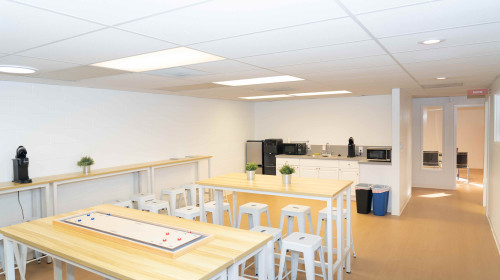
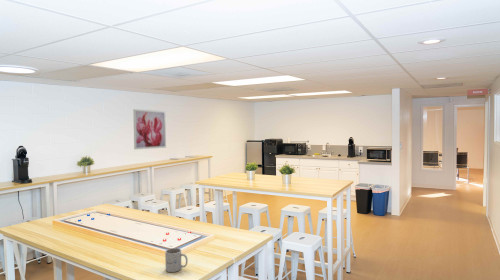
+ wall art [132,108,167,150]
+ mug [164,247,189,273]
